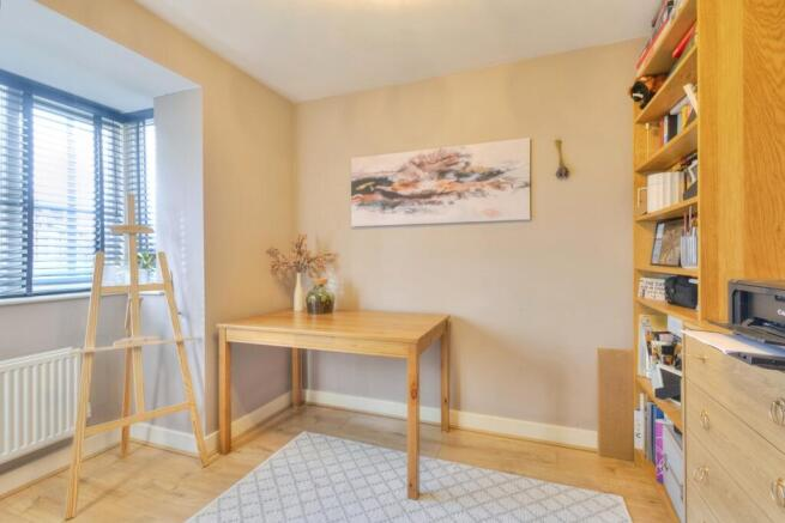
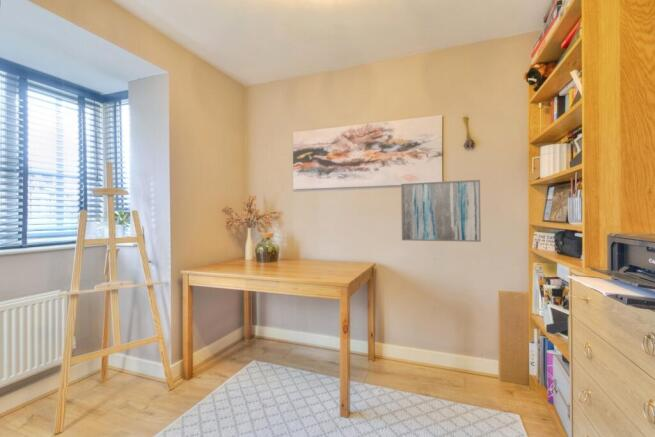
+ wall art [400,179,482,243]
